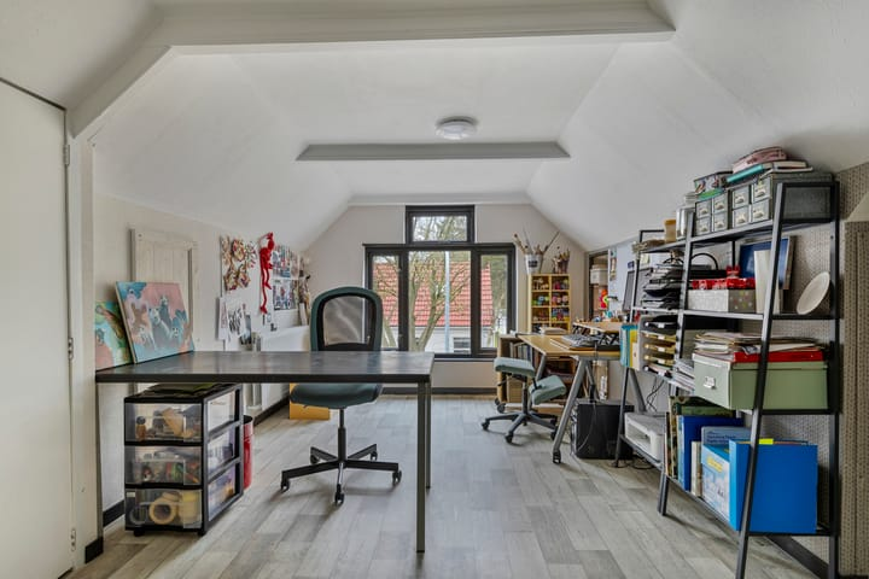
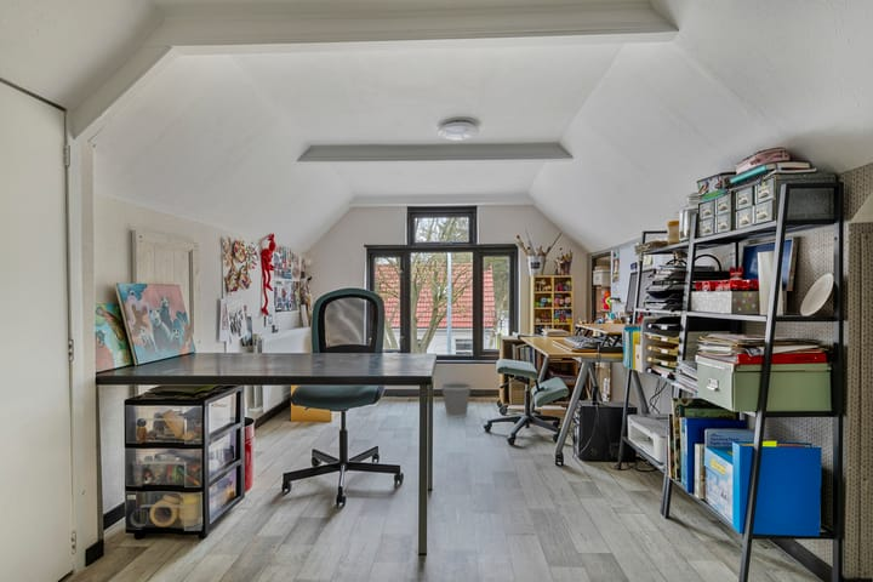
+ wastebasket [440,381,473,420]
